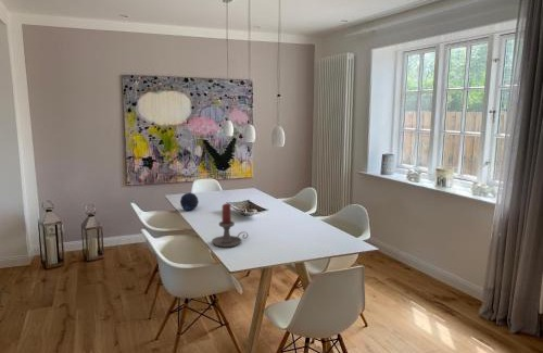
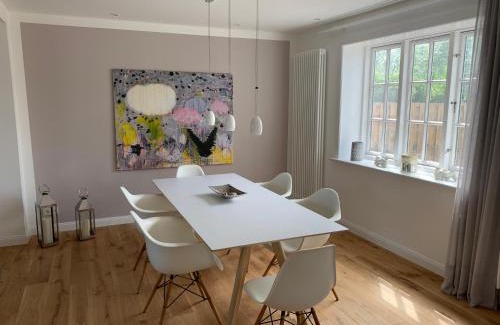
- candle holder [211,202,249,249]
- decorative orb [179,191,200,212]
